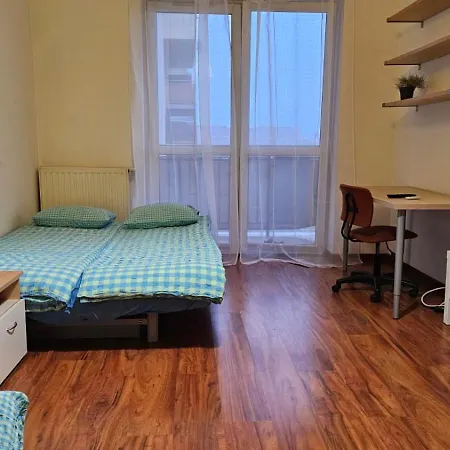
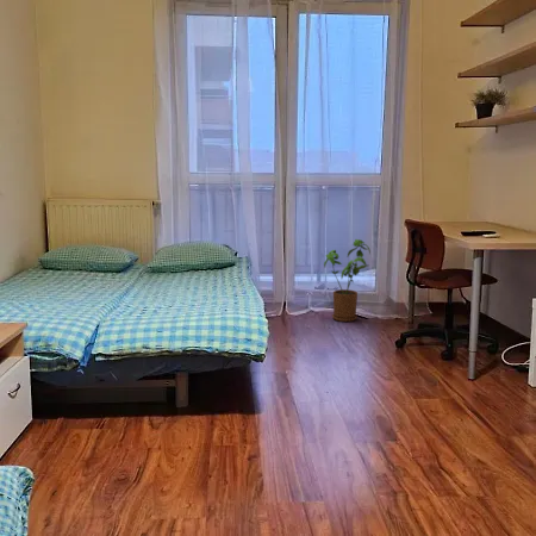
+ house plant [323,238,372,323]
